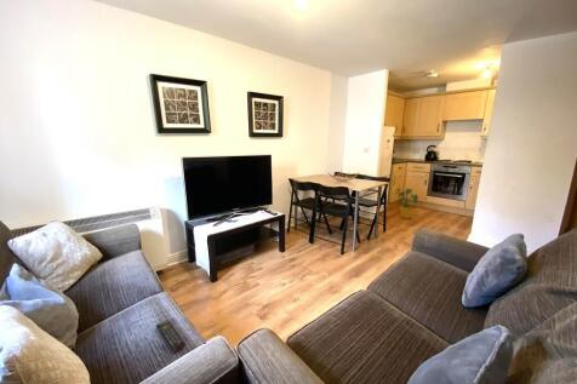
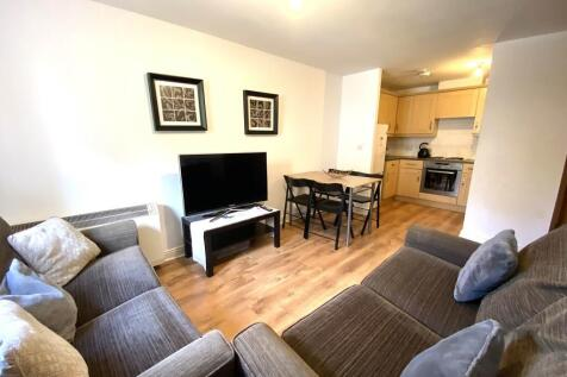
- remote control [155,319,185,354]
- house plant [394,187,419,220]
